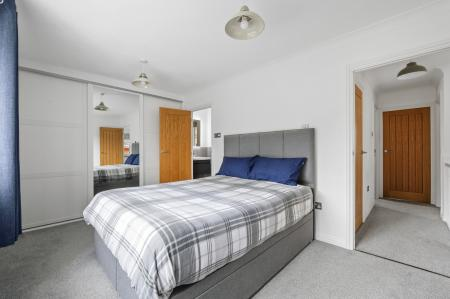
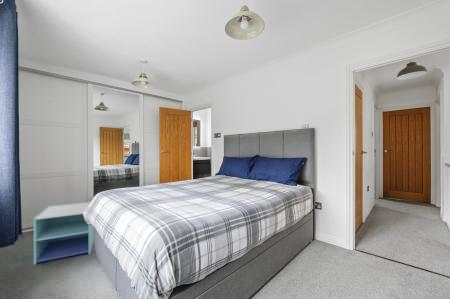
+ nightstand [33,201,95,266]
